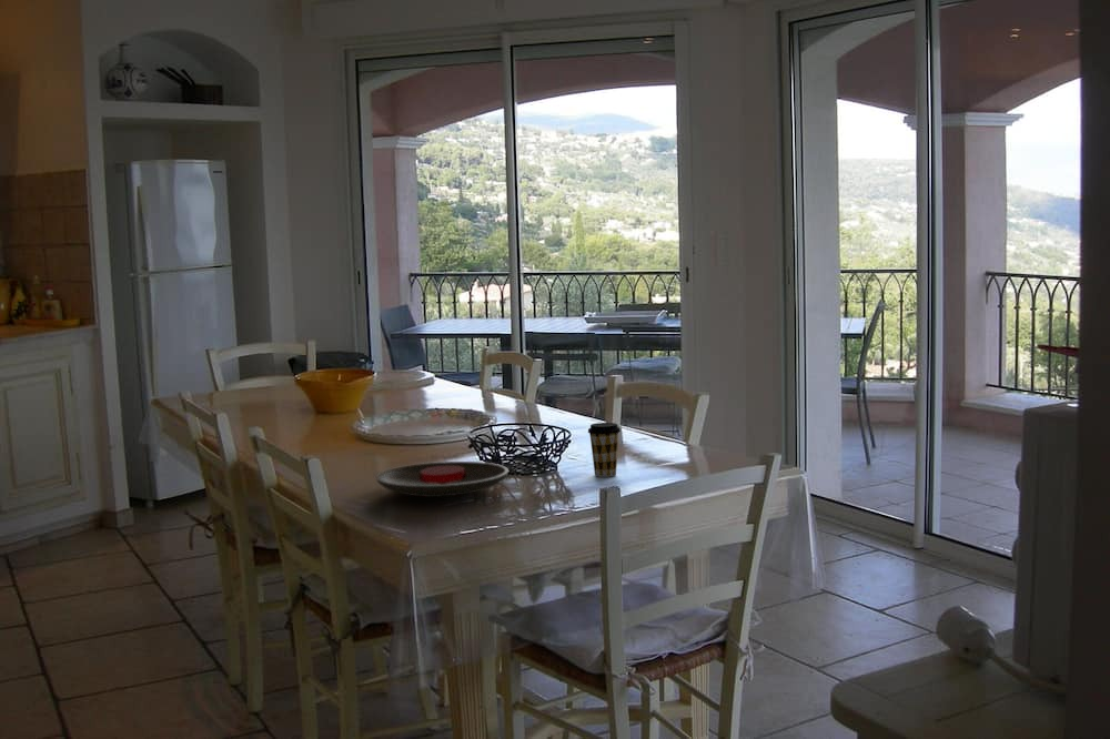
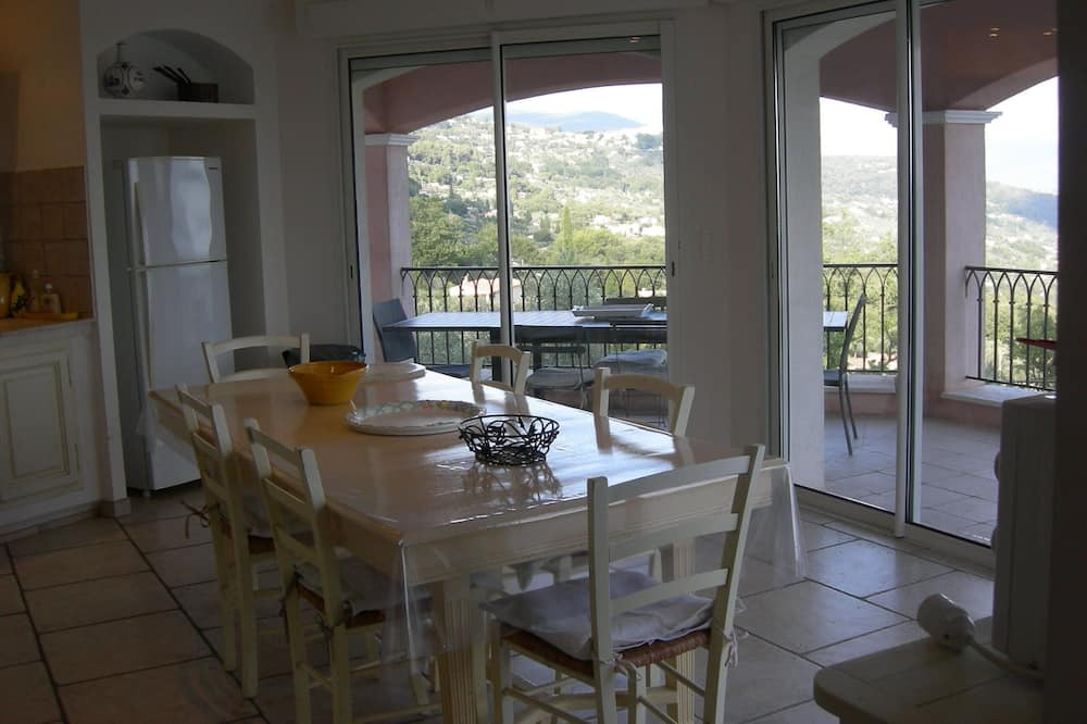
- plate [375,460,509,498]
- coffee cup [587,422,622,477]
